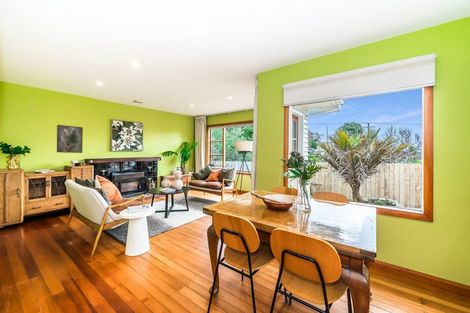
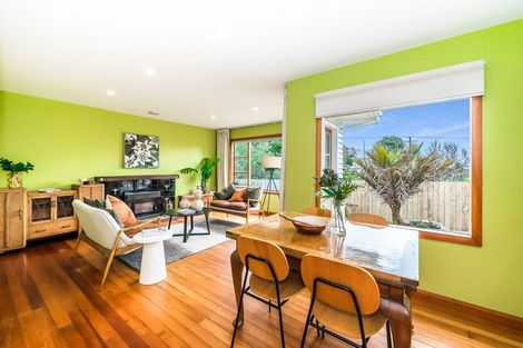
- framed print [56,124,84,154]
